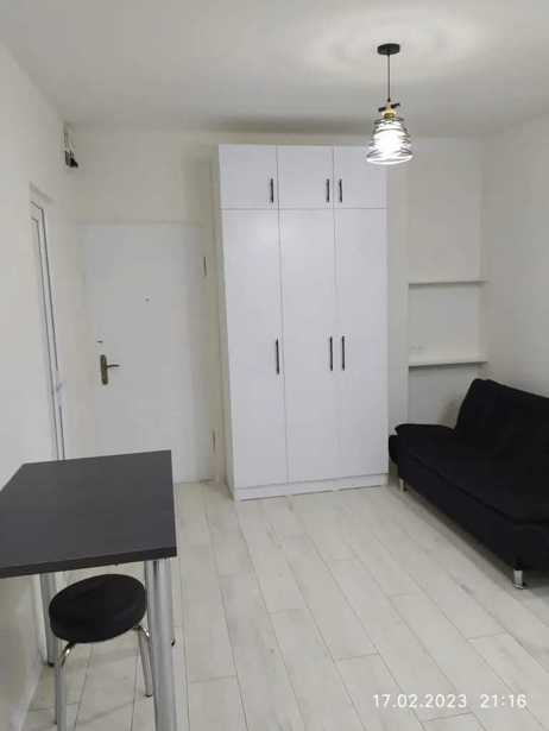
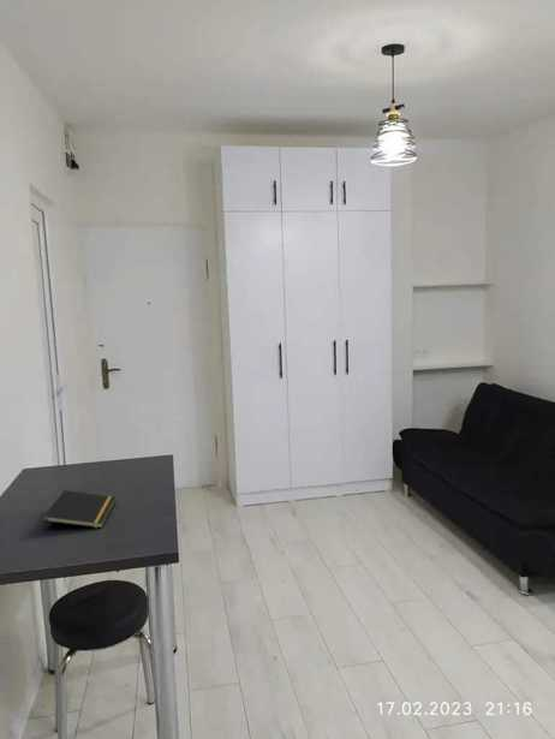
+ notepad [42,489,117,534]
